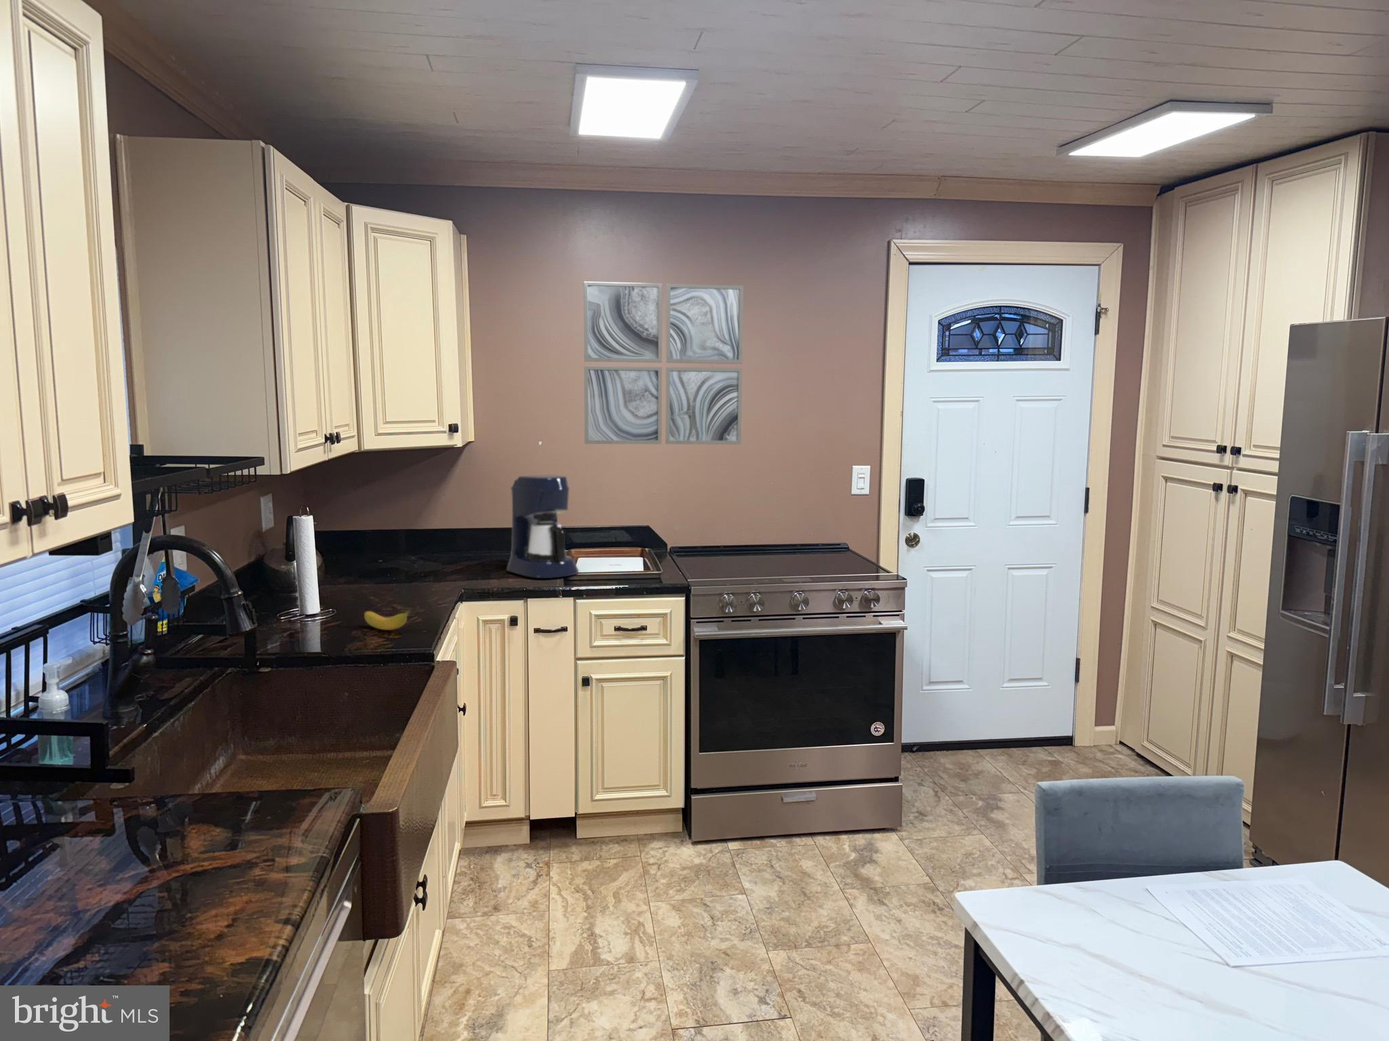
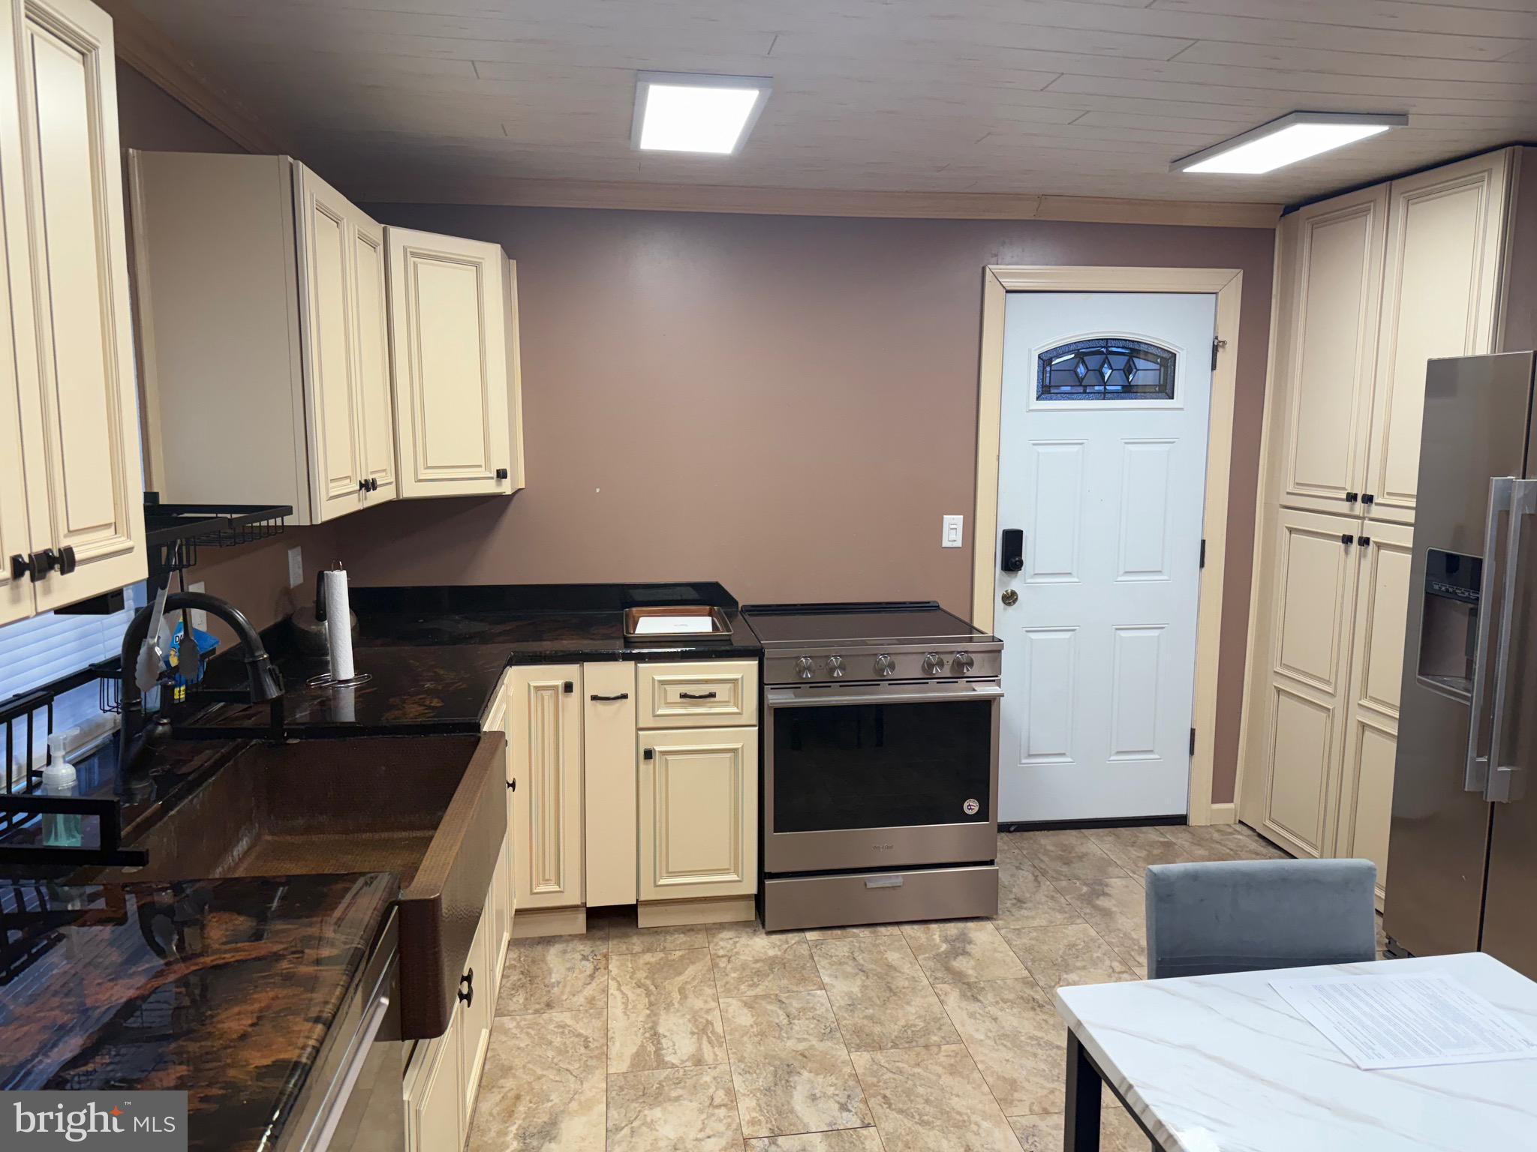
- banana [363,610,411,631]
- coffee maker [506,473,580,578]
- wall art [583,281,744,445]
